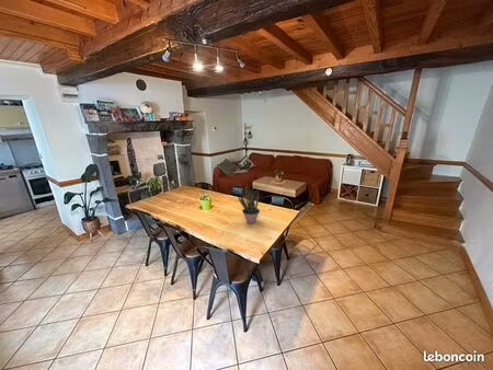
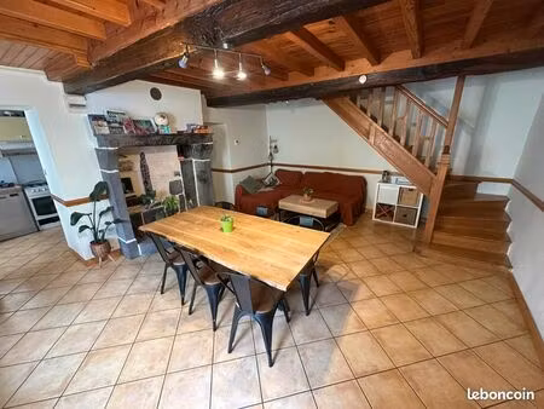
- potted plant [237,186,261,224]
